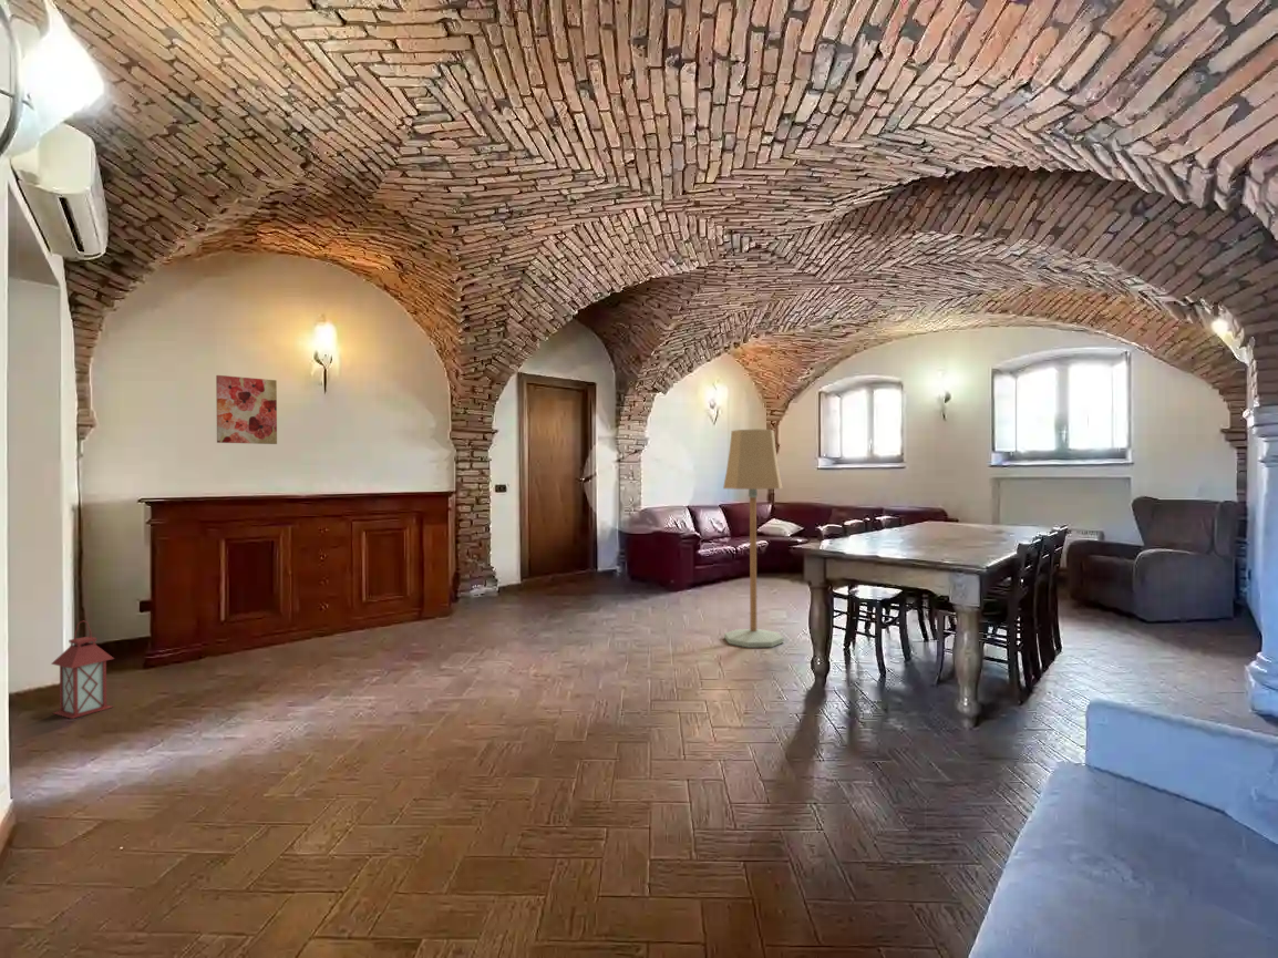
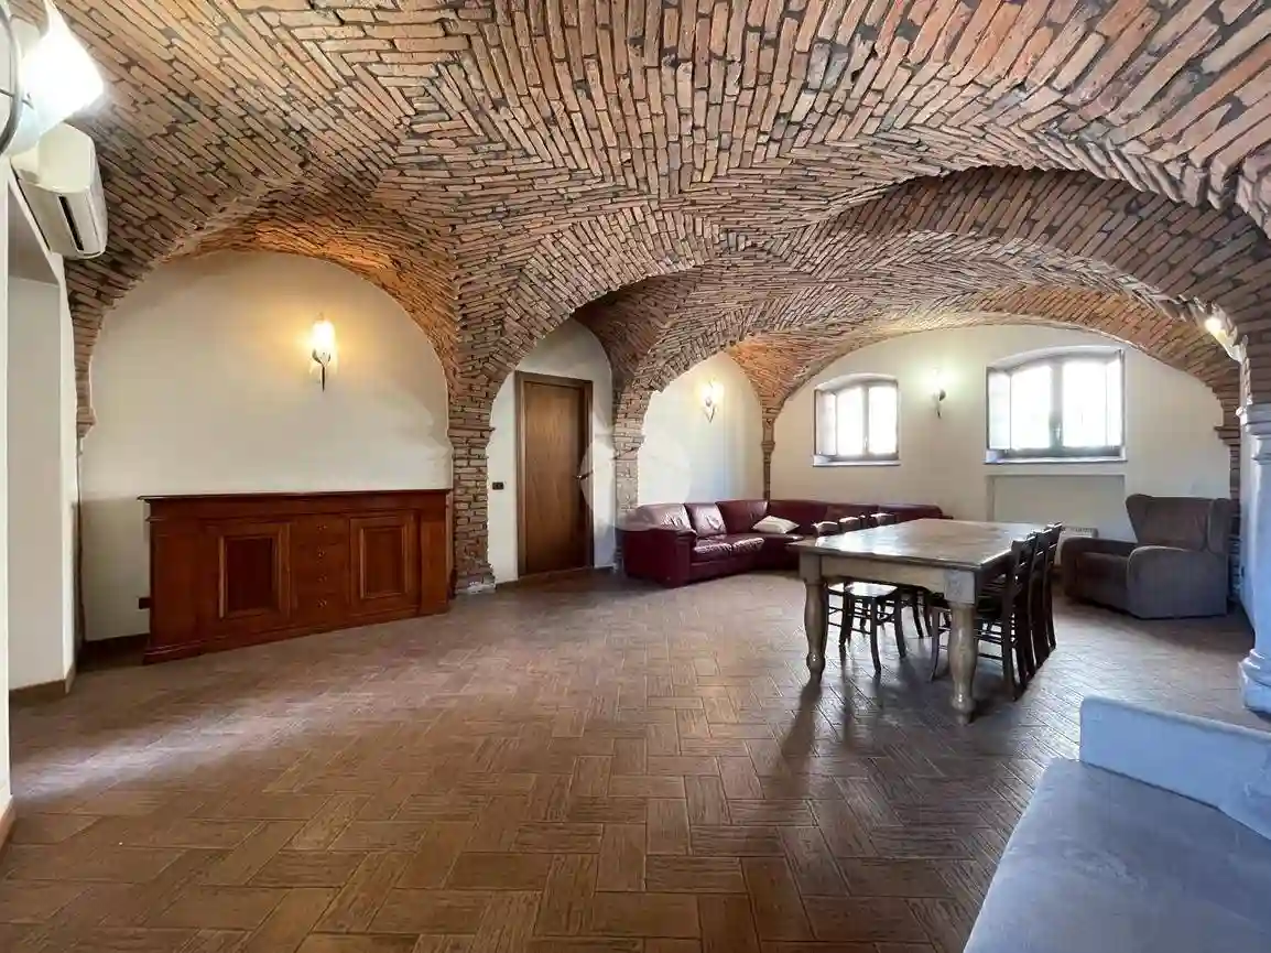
- floor lamp [722,429,784,649]
- wall art [215,374,278,445]
- lantern [50,620,115,720]
